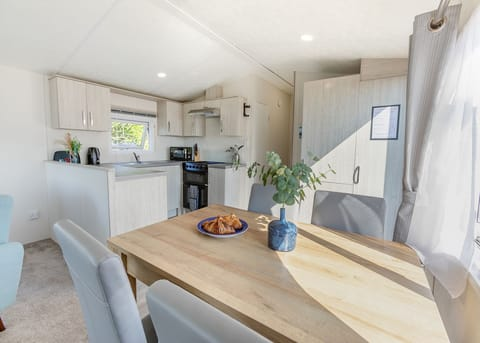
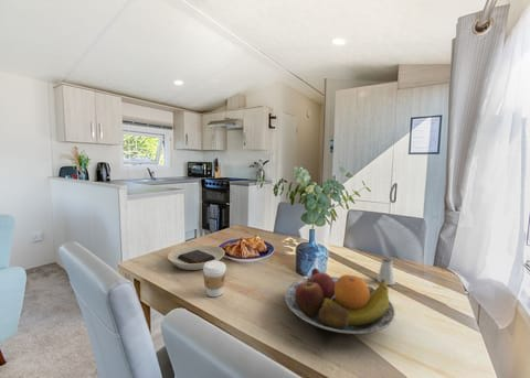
+ plate [167,244,226,271]
+ saltshaker [375,257,396,287]
+ fruit bowl [284,267,396,335]
+ coffee cup [202,260,227,298]
